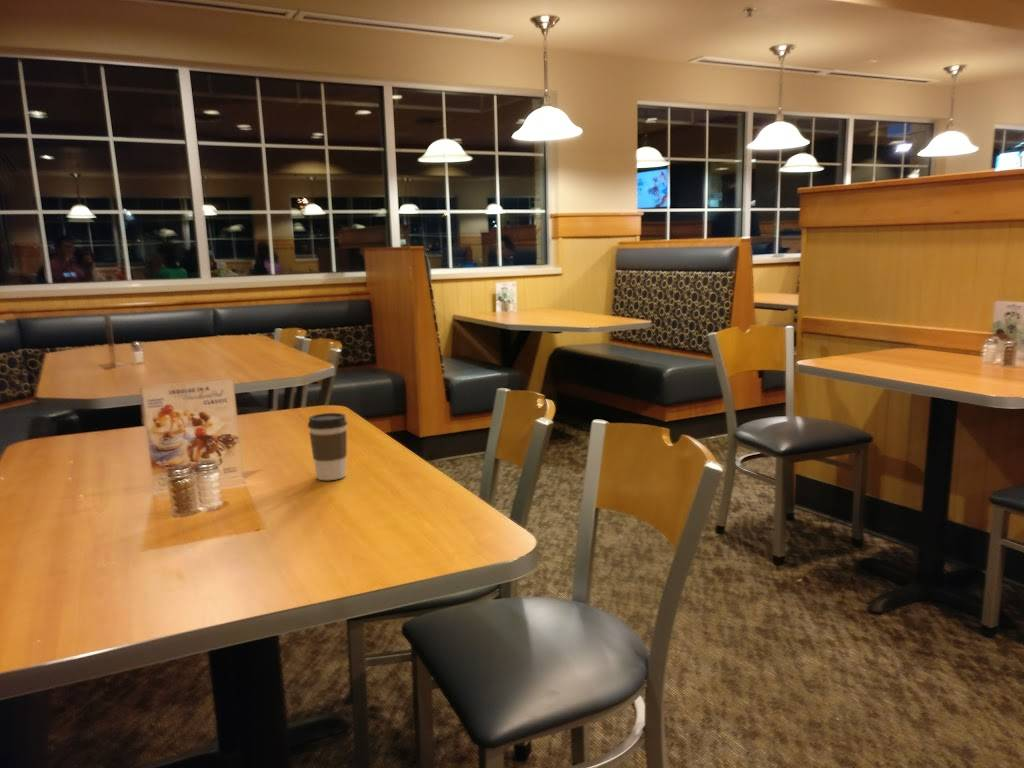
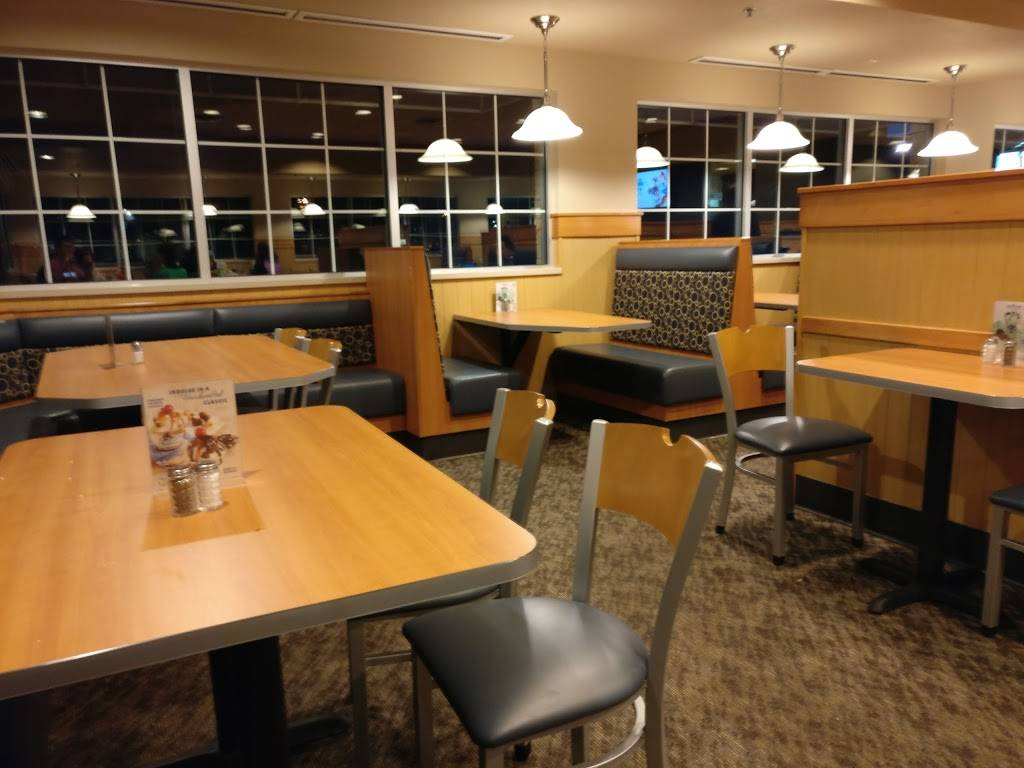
- coffee cup [307,412,348,481]
